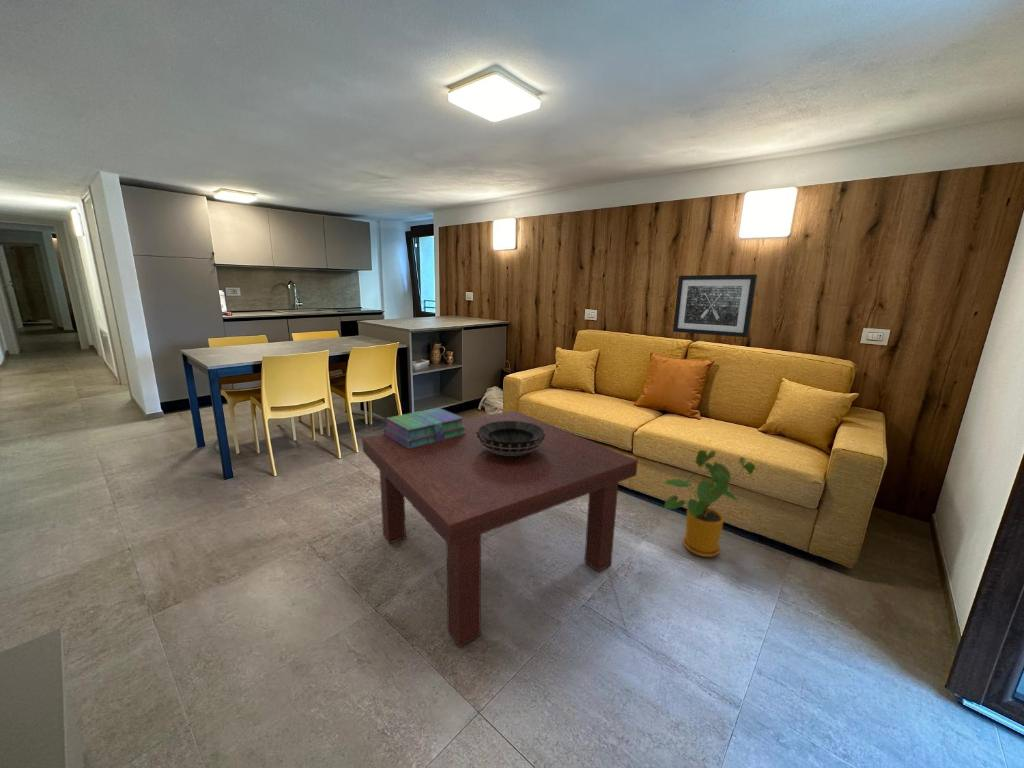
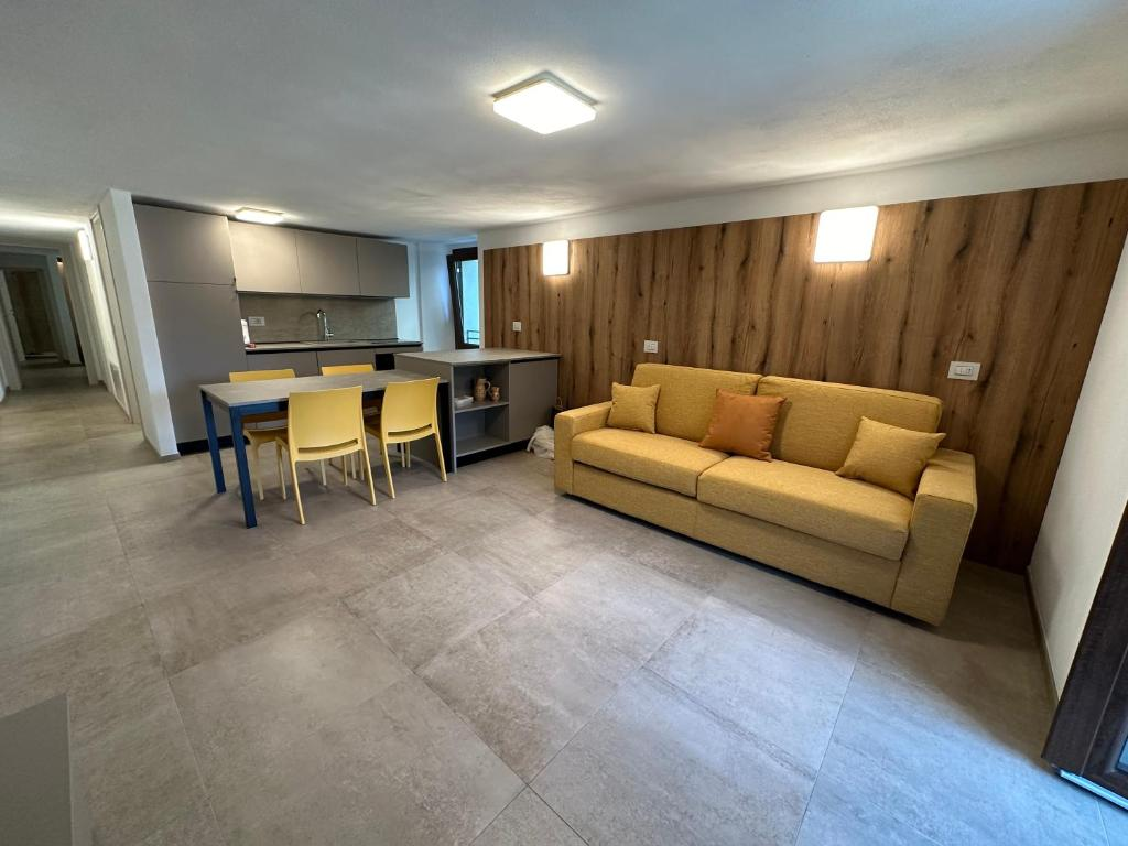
- decorative bowl [475,421,546,455]
- house plant [661,449,756,558]
- stack of books [383,407,466,448]
- wall art [672,273,758,338]
- coffee table [361,409,639,648]
